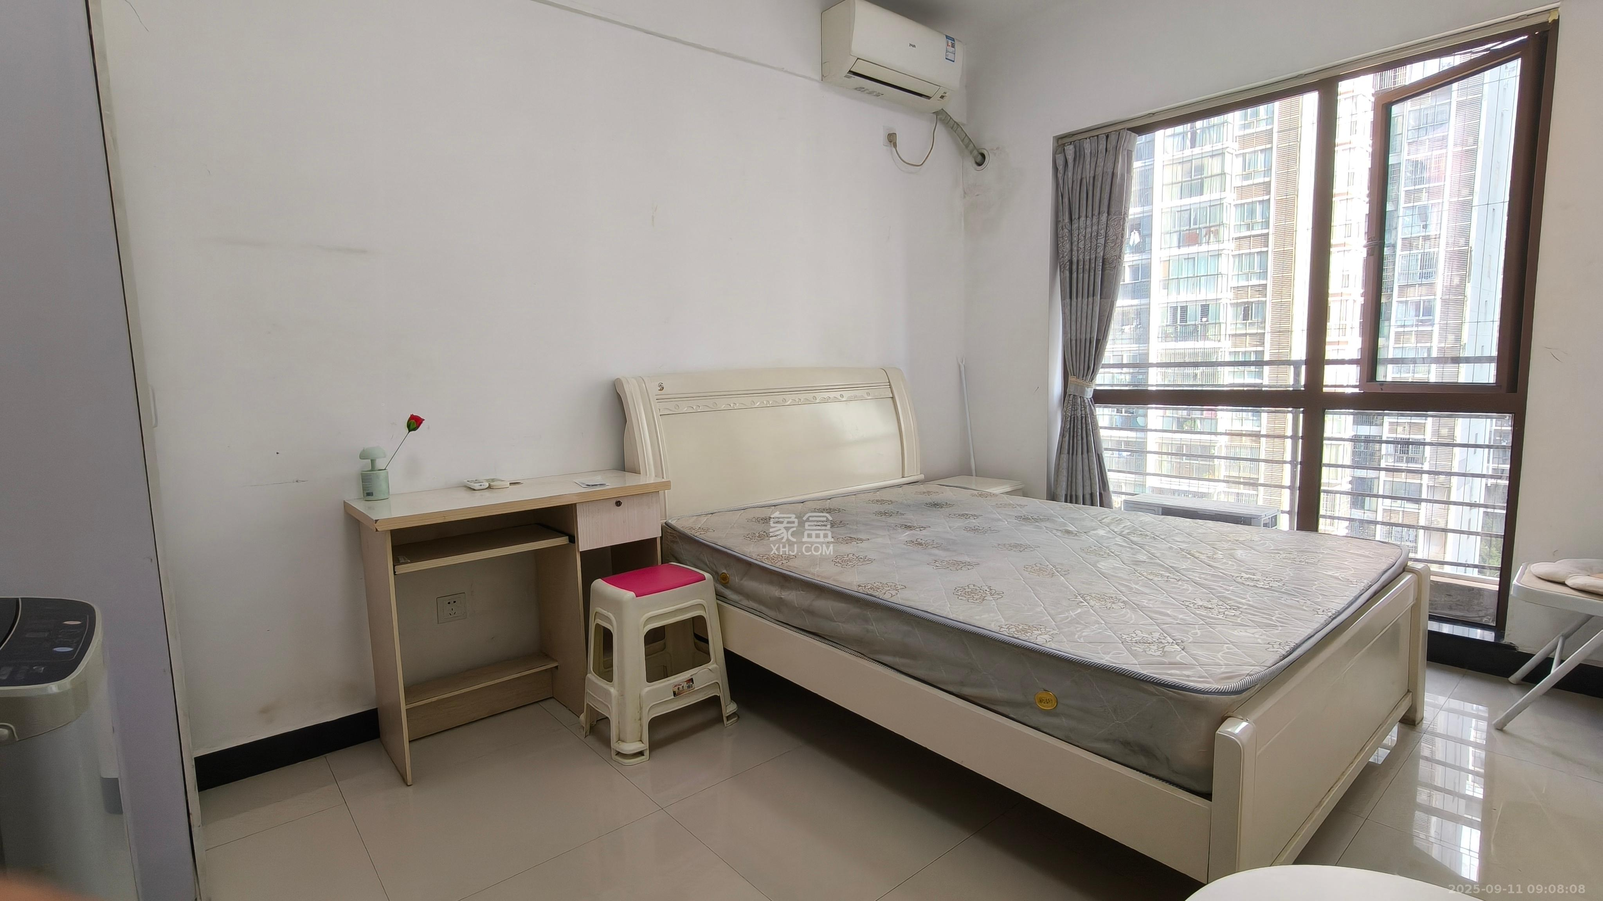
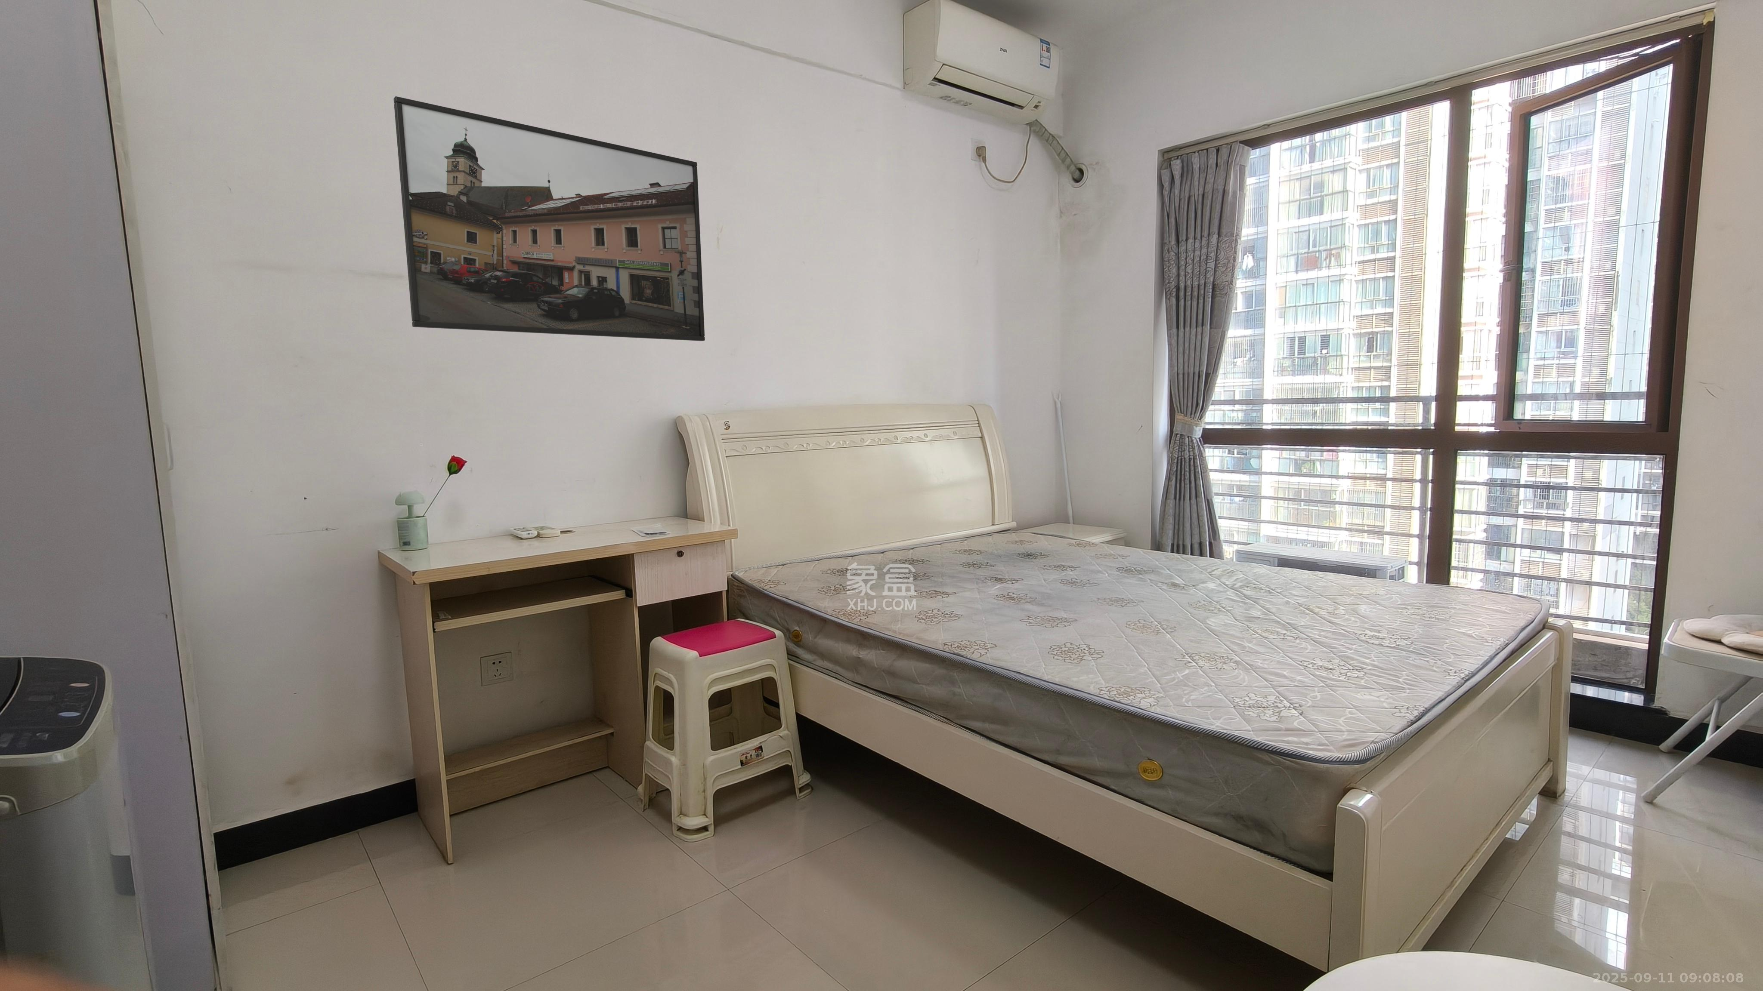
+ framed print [394,96,706,341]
